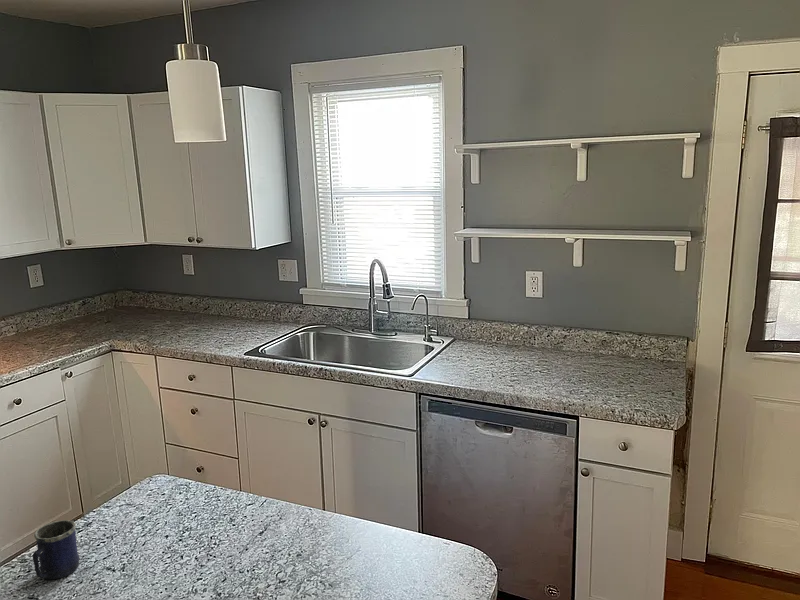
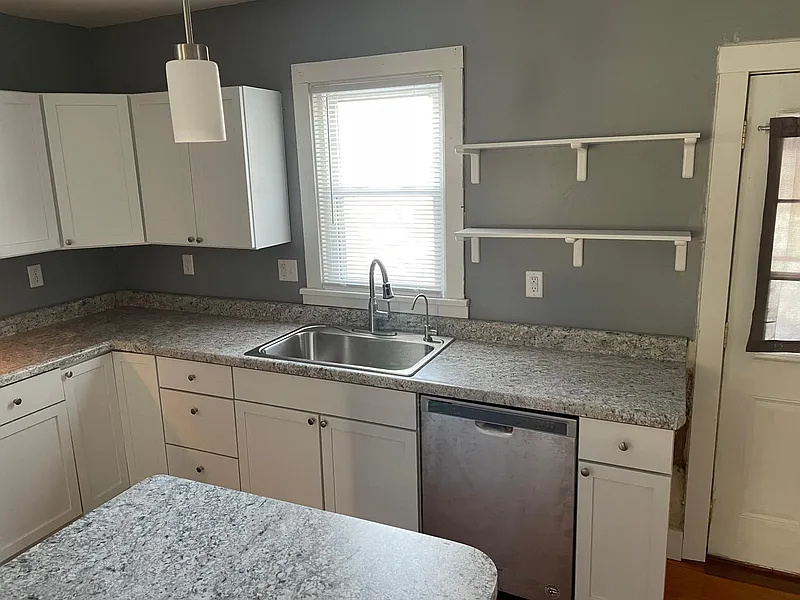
- mug [32,519,80,580]
